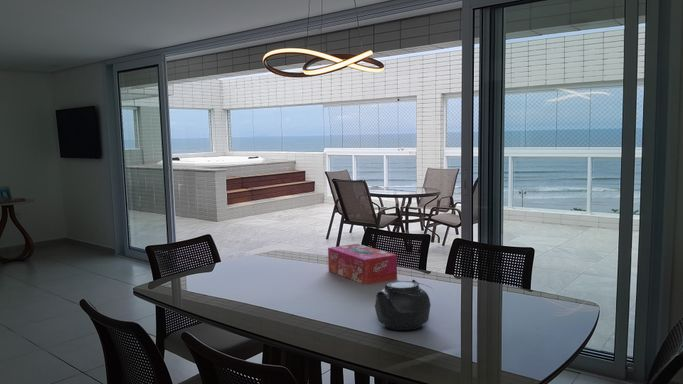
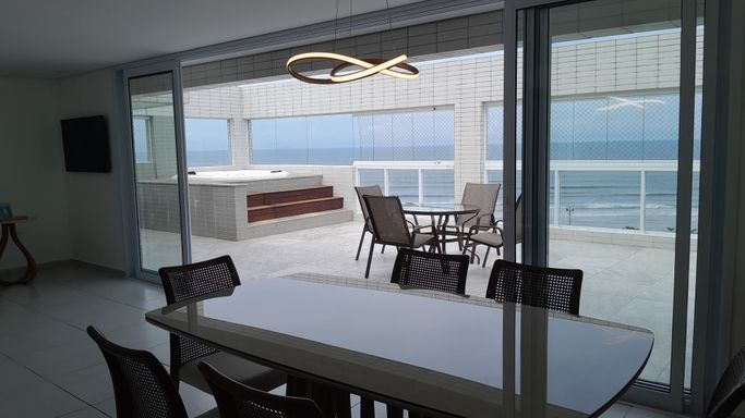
- teapot [374,279,435,331]
- tissue box [327,243,398,286]
